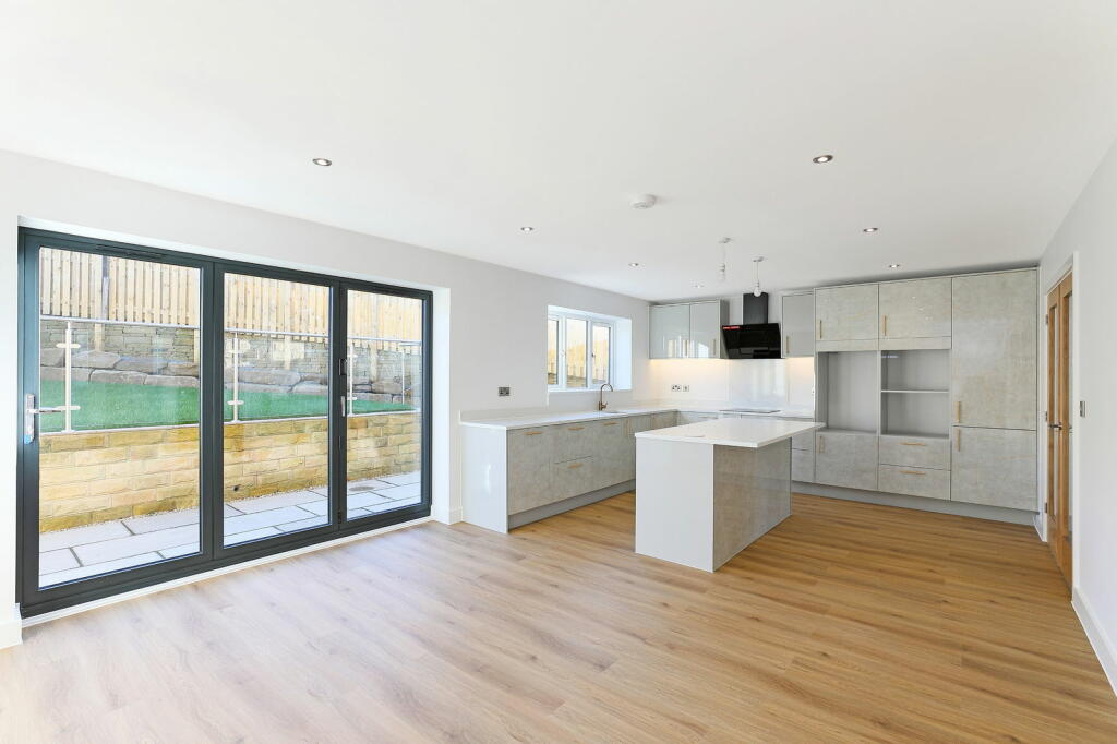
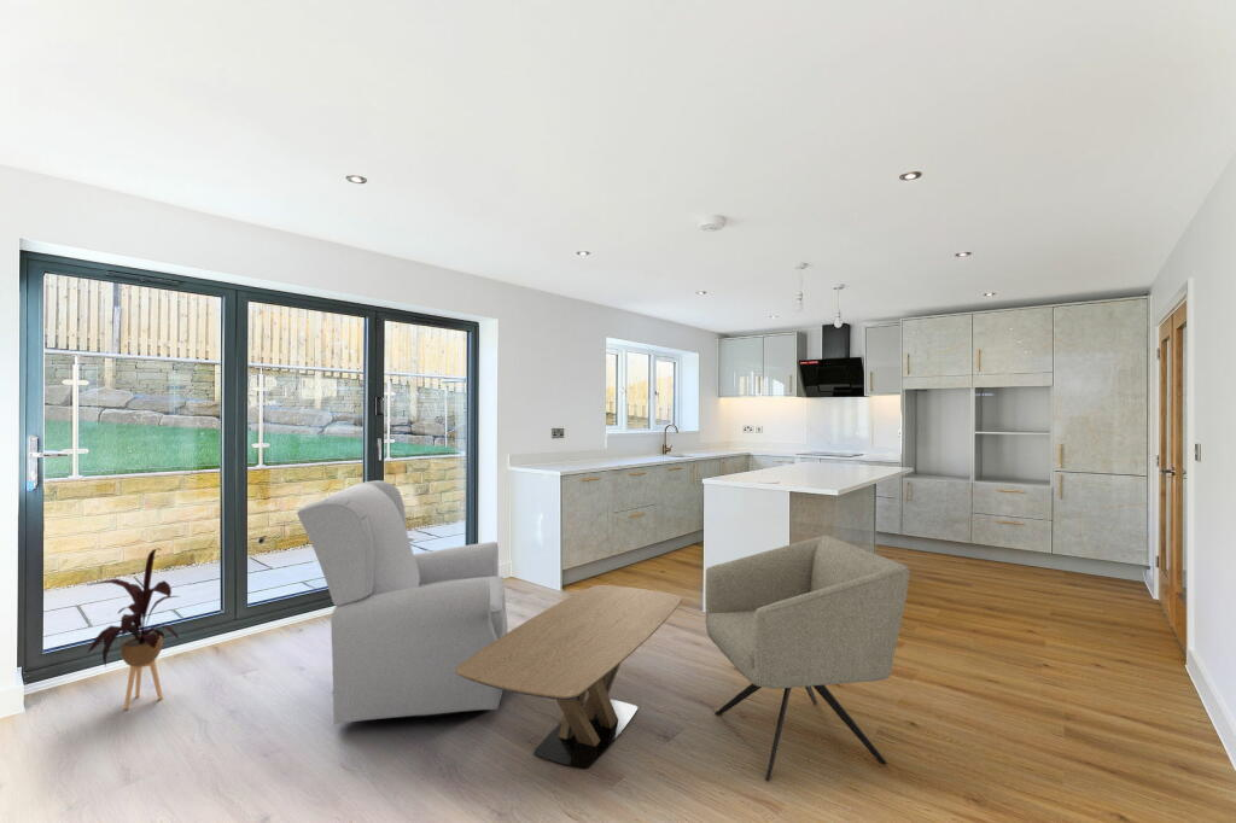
+ house plant [86,547,181,711]
+ chair [296,479,508,725]
+ coffee table [456,584,683,770]
+ chair [704,535,911,782]
